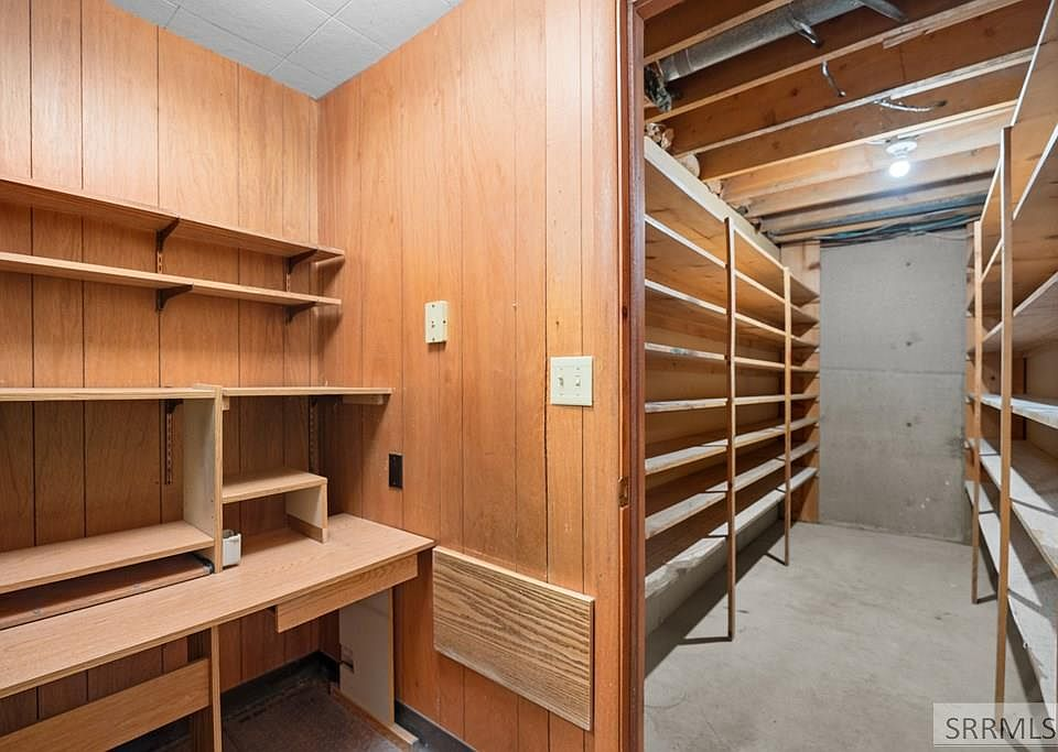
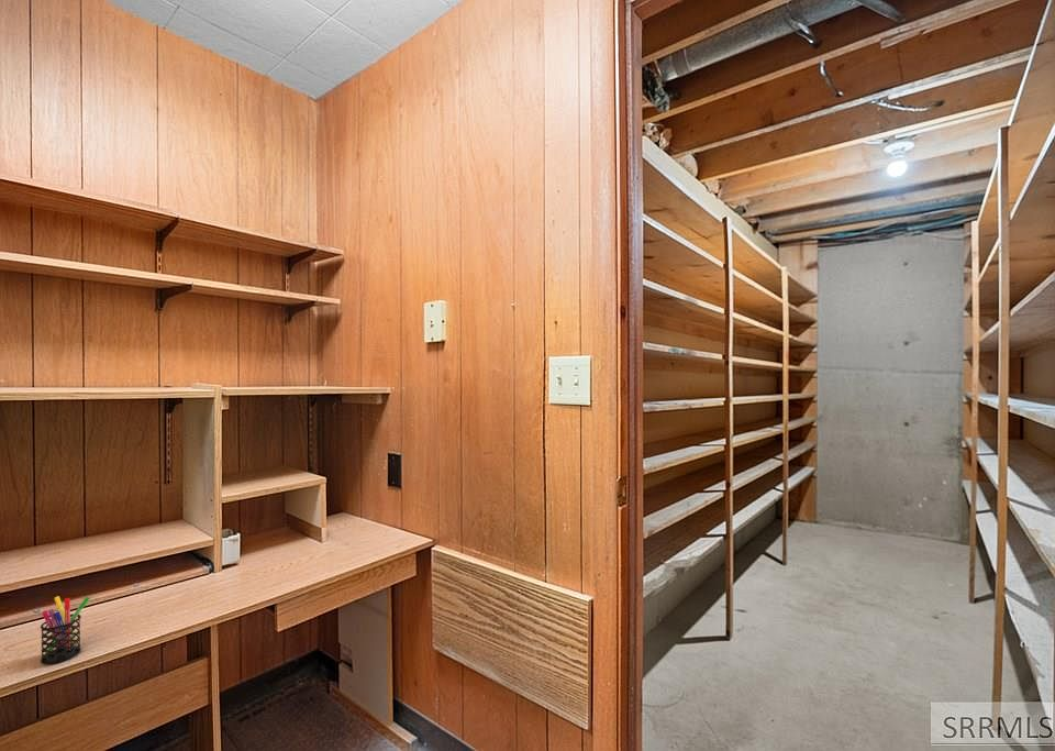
+ pen holder [40,595,91,665]
